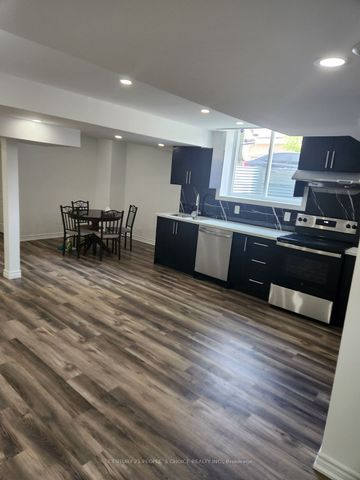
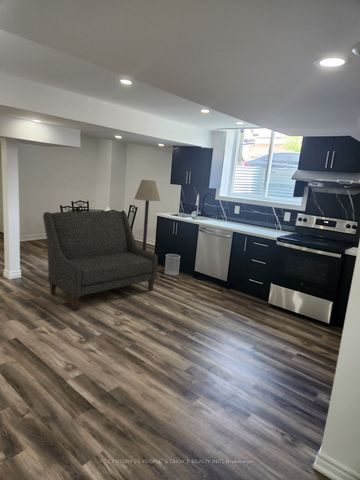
+ floor lamp [133,179,161,251]
+ wastebasket [163,253,181,276]
+ sofa [42,210,159,311]
